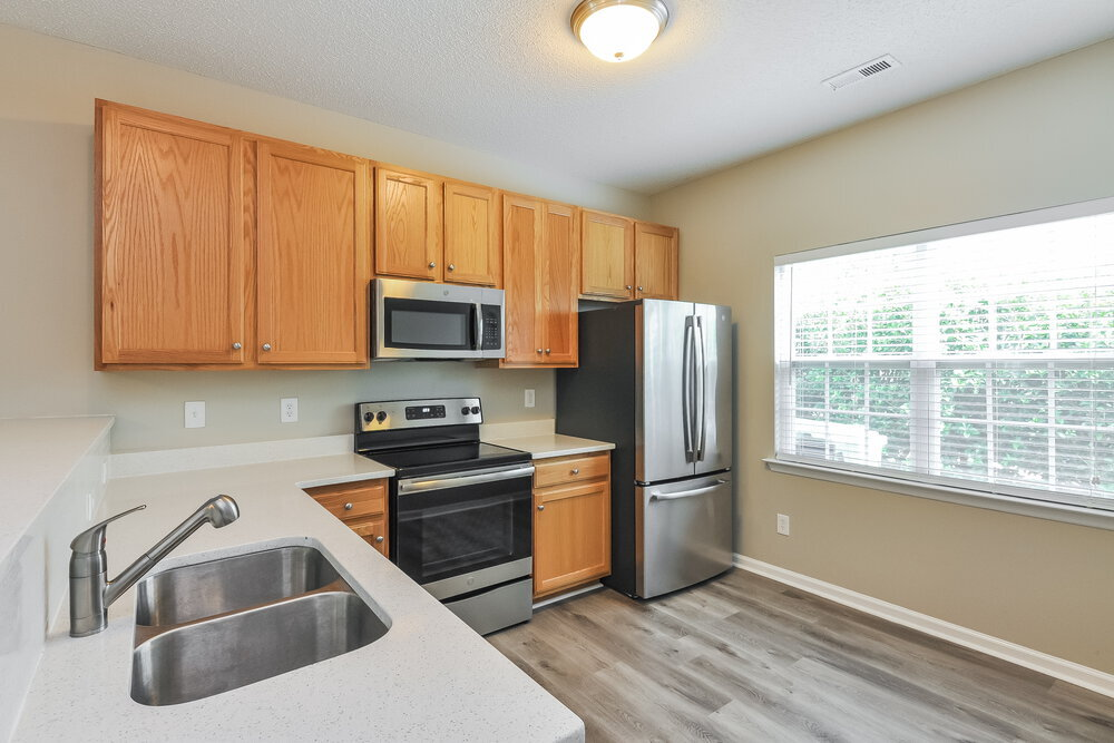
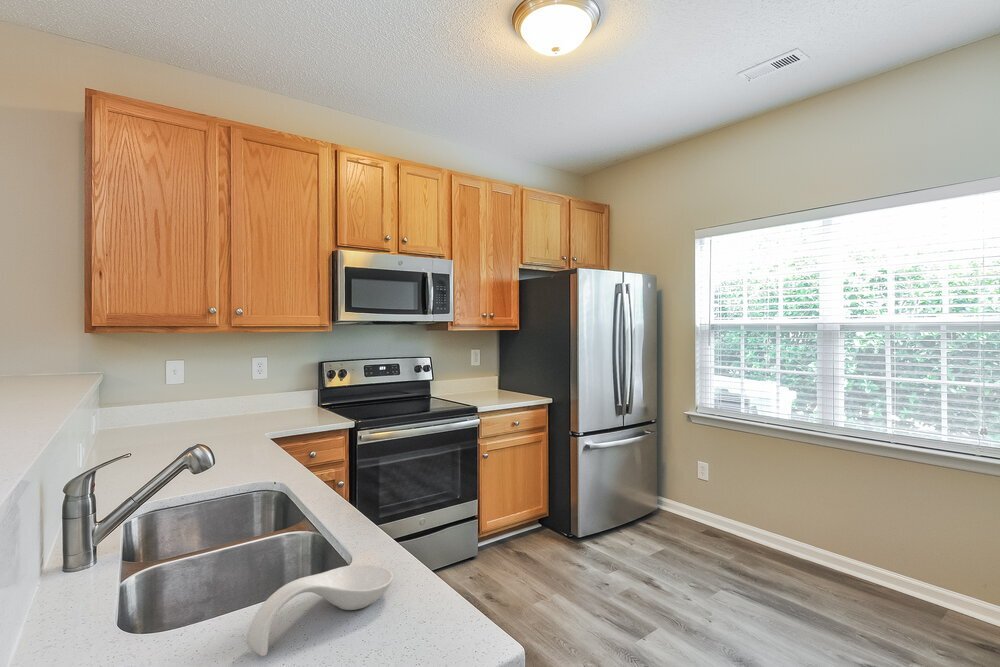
+ spoon rest [246,563,394,657]
